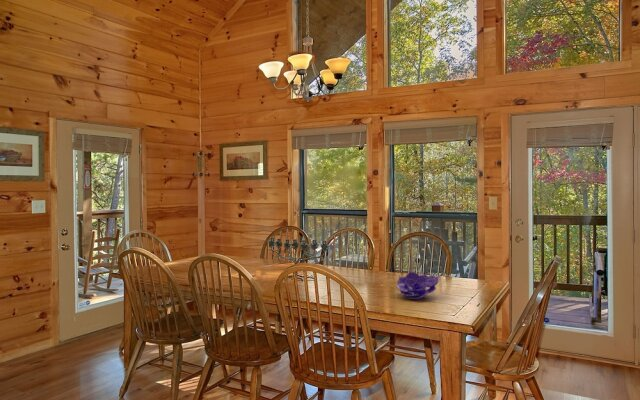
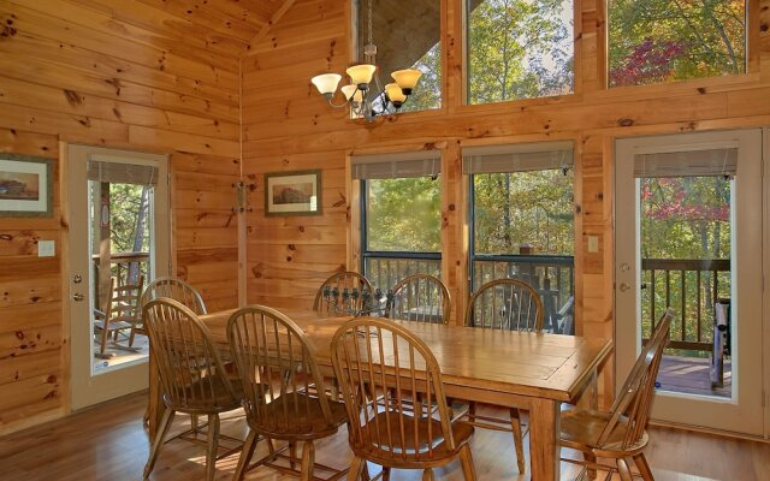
- decorative bowl [394,270,440,300]
